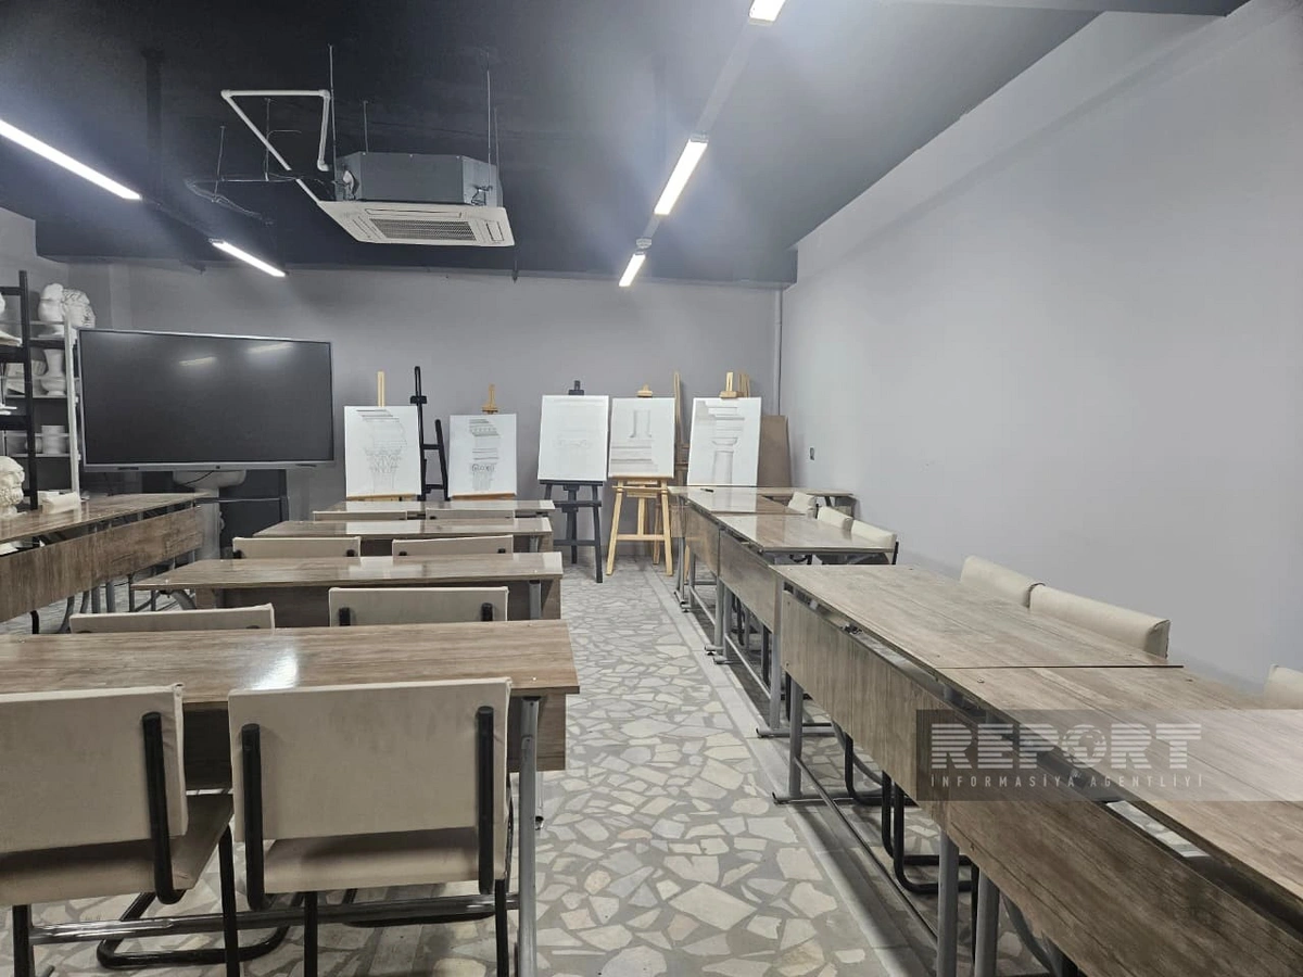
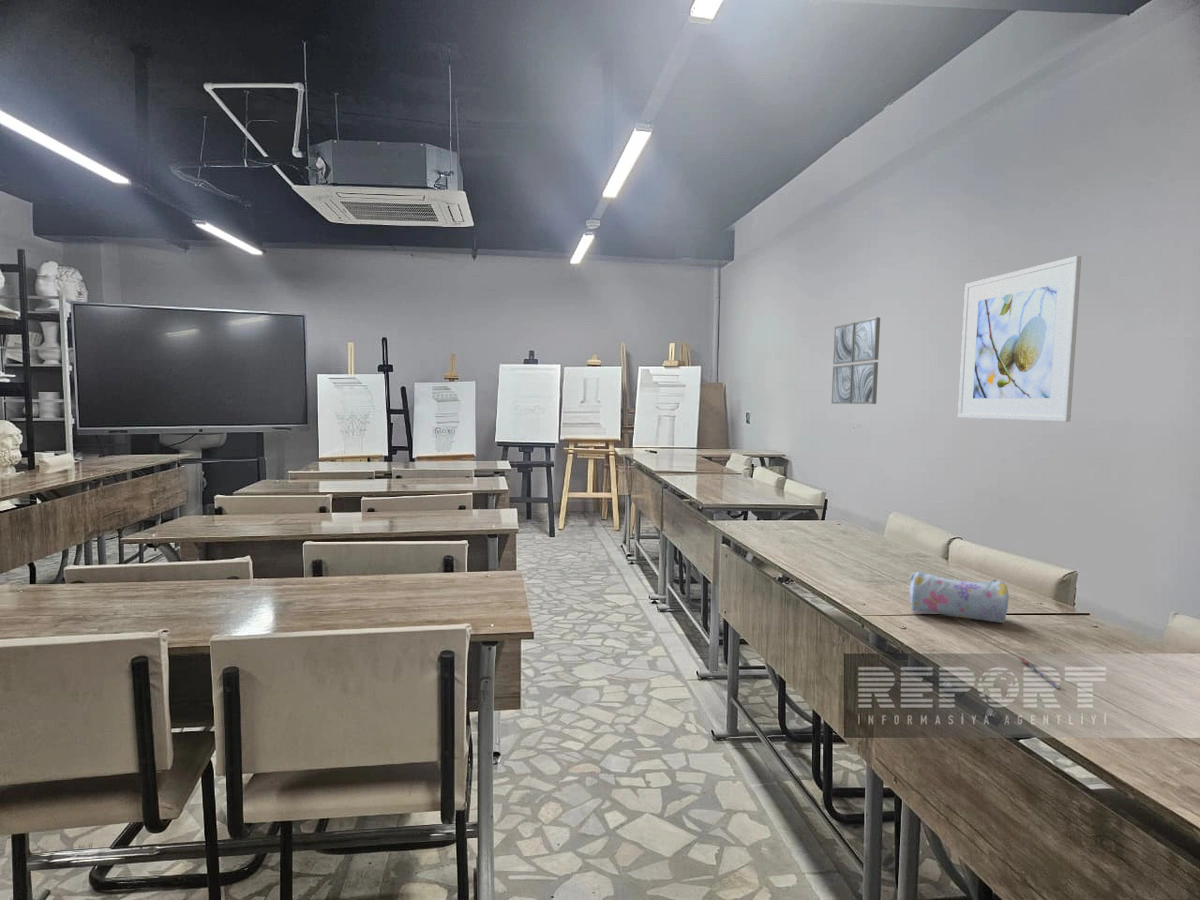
+ pencil case [908,571,1010,624]
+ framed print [957,255,1082,423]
+ pen [1018,656,1061,690]
+ wall art [830,316,881,405]
